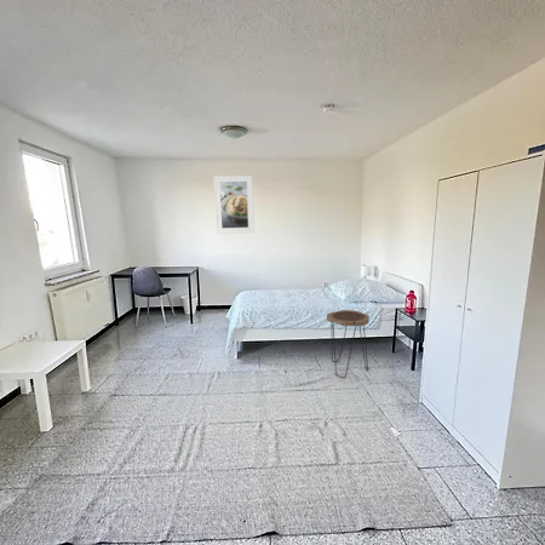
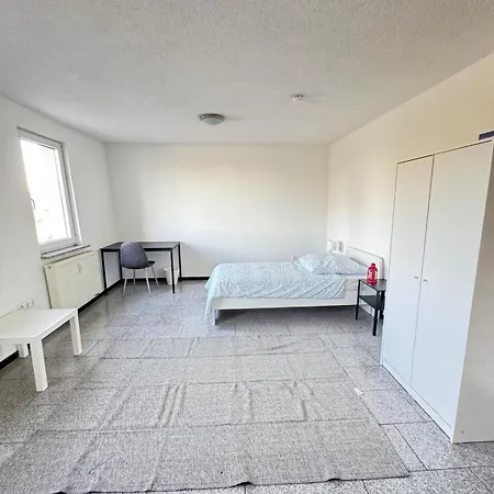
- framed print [212,174,256,235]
- side table [326,309,371,379]
